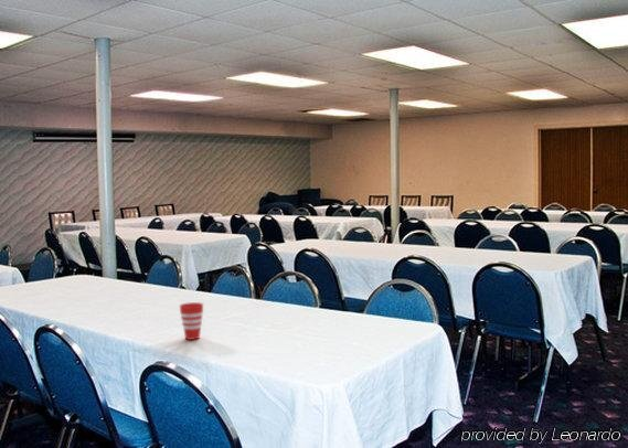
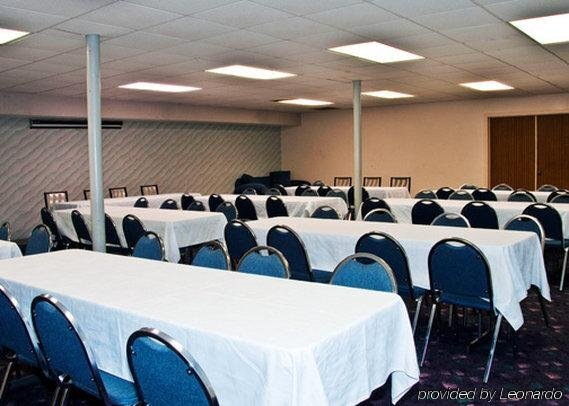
- cup [179,301,204,341]
